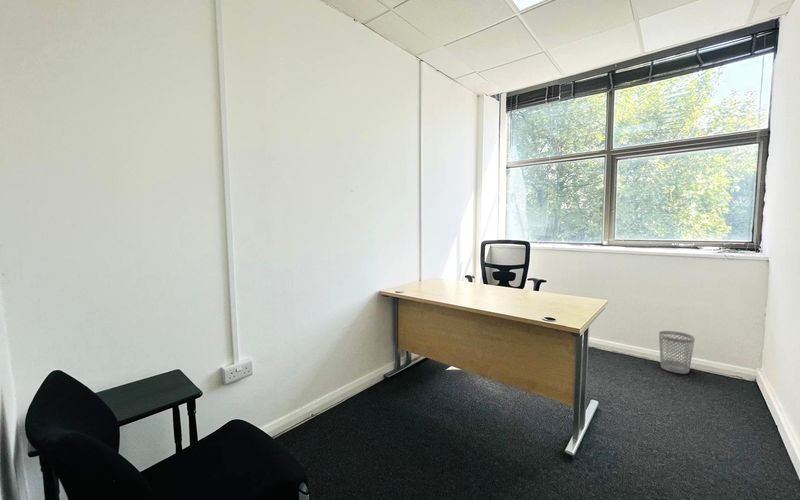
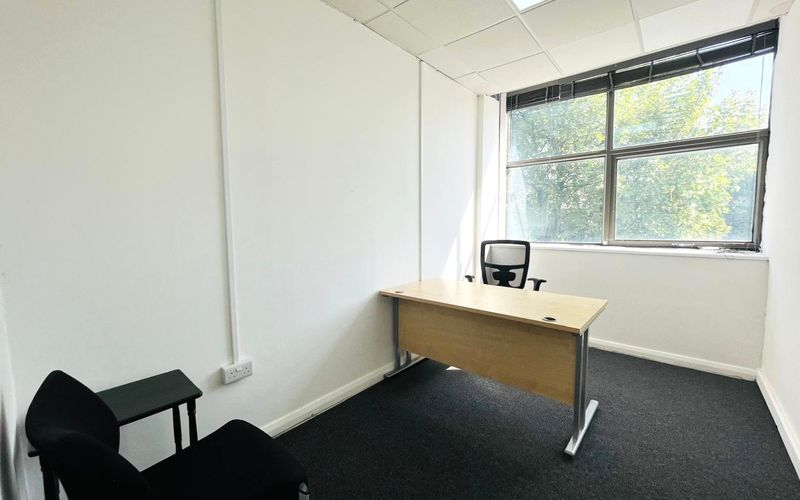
- wastebasket [658,330,696,375]
